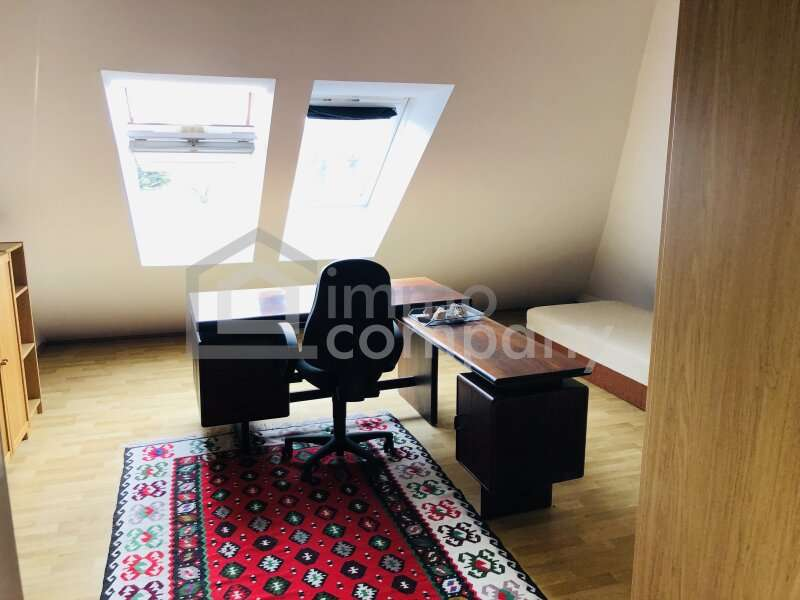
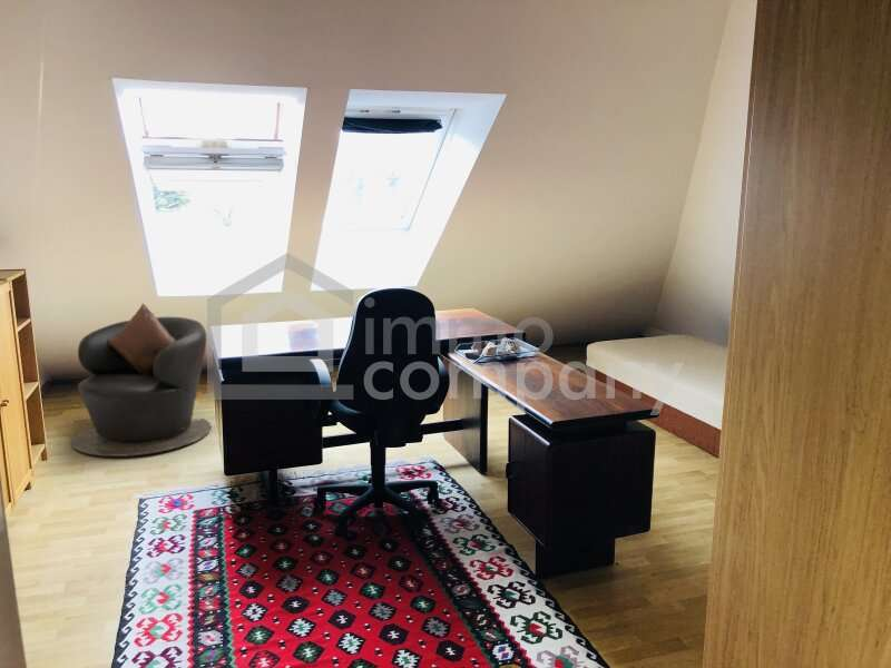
+ leather [70,303,212,458]
